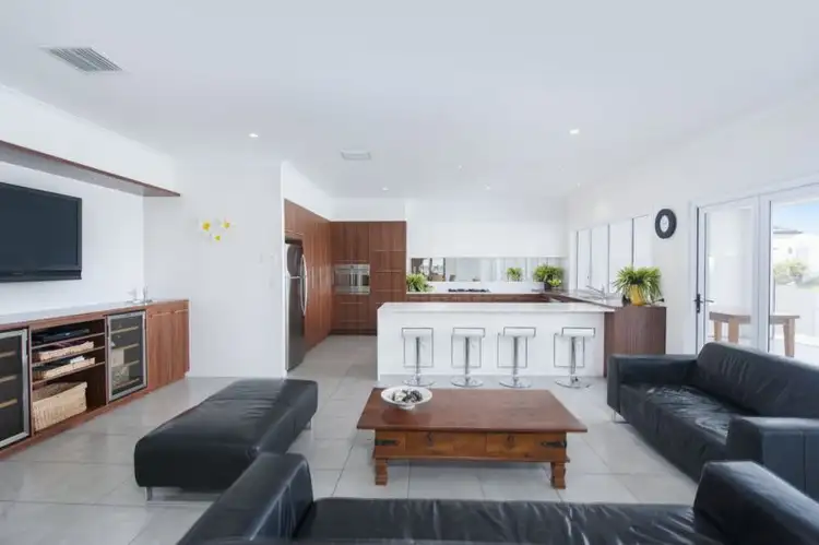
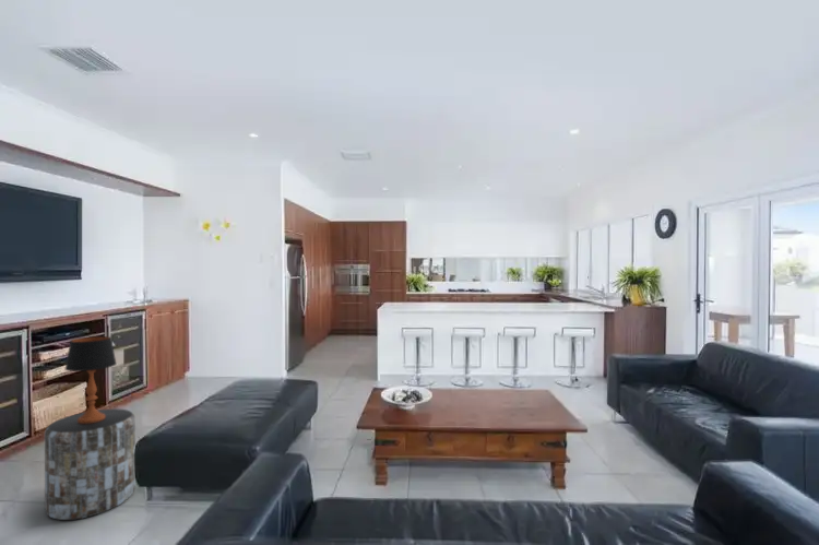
+ table lamp [64,335,118,424]
+ side table [44,407,136,521]
